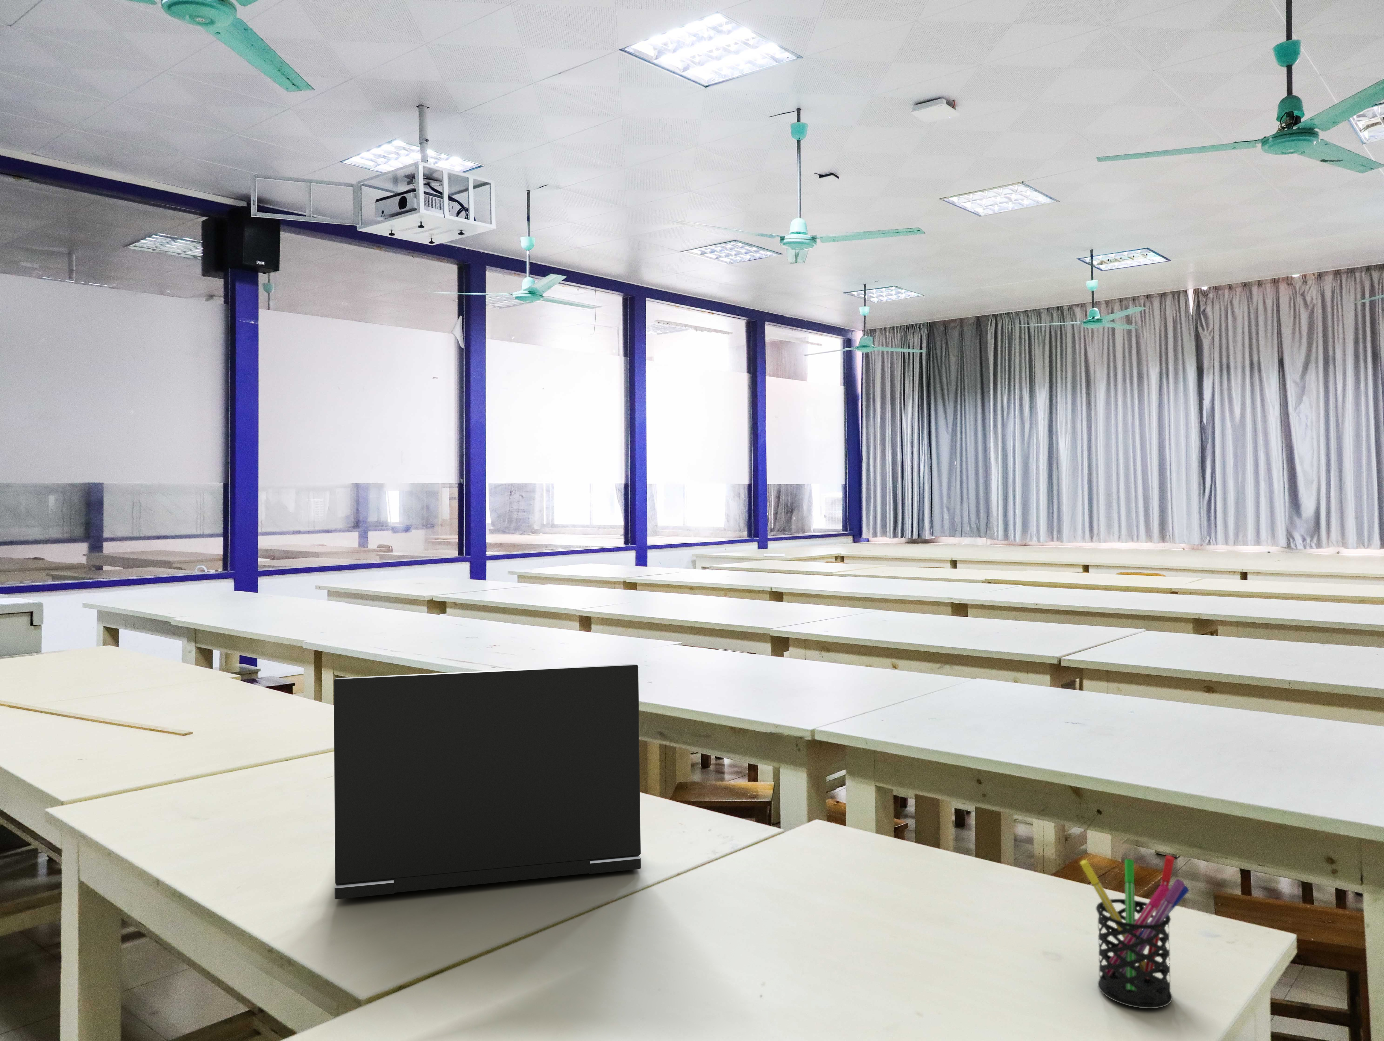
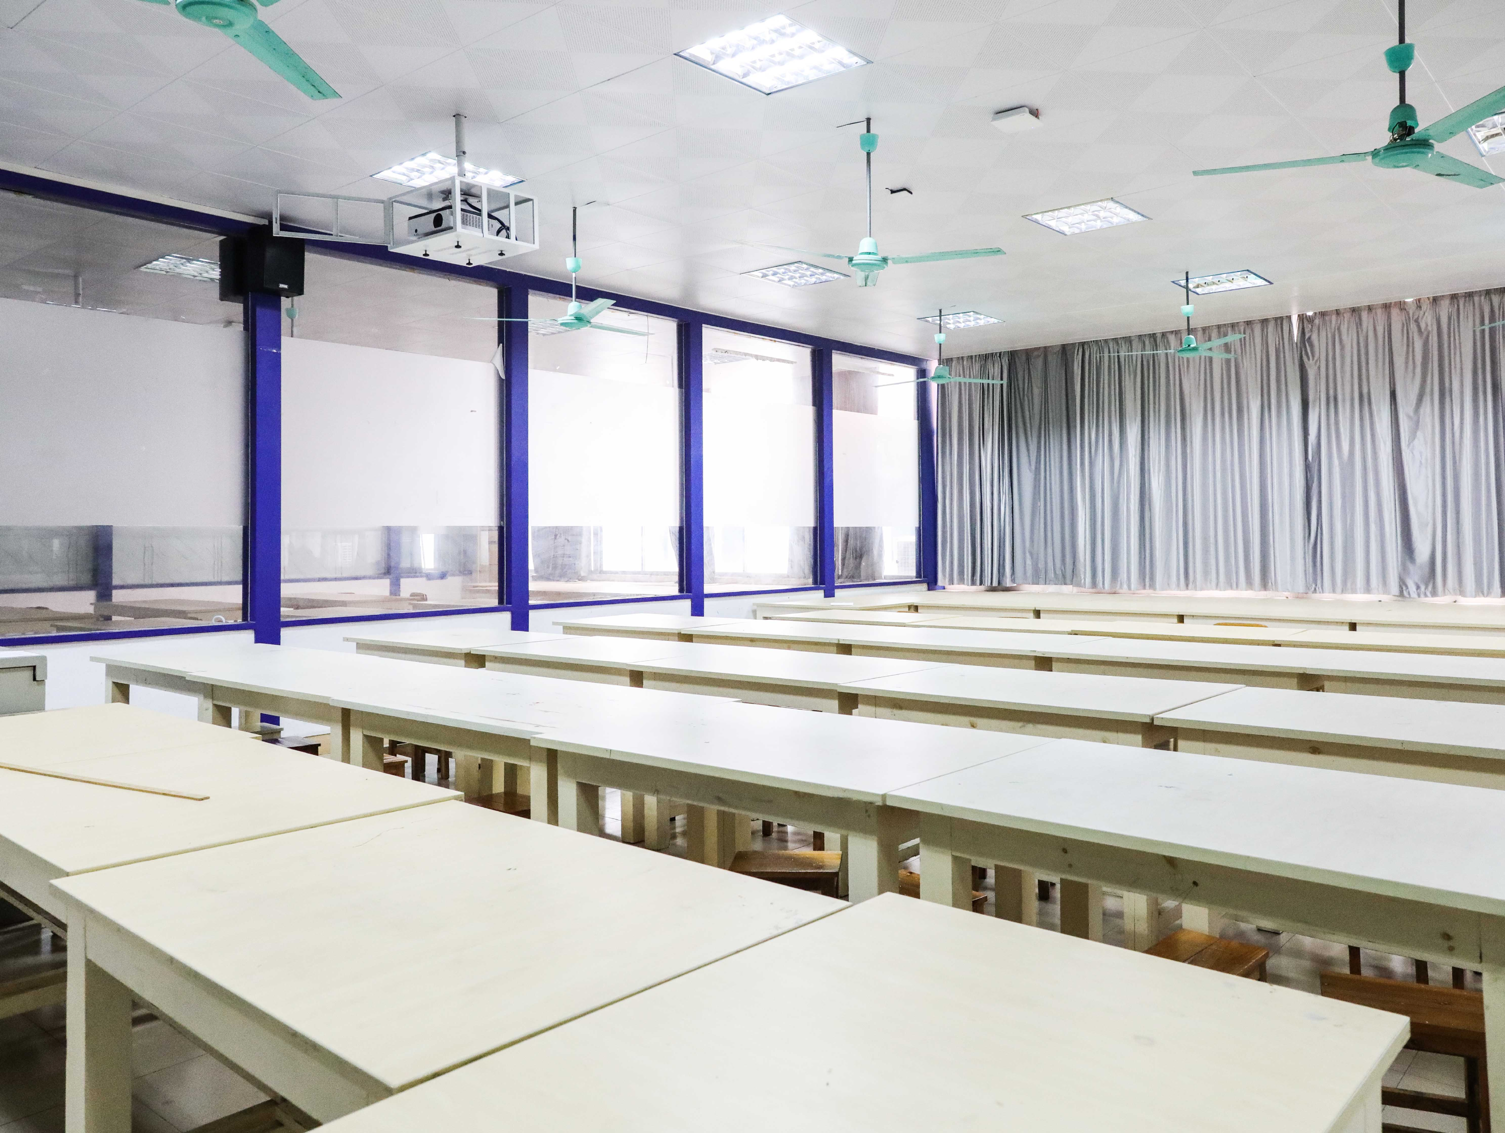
- pen holder [1080,855,1189,1009]
- laptop [334,664,641,900]
